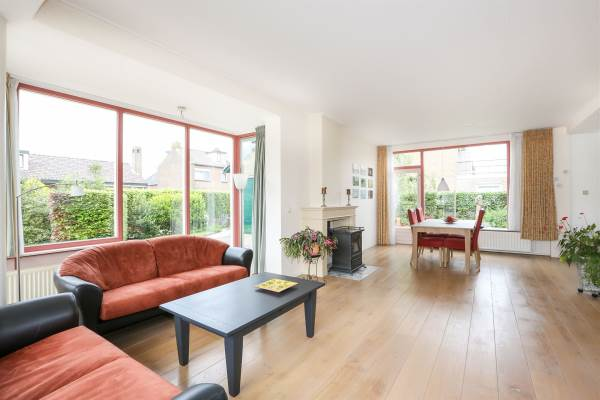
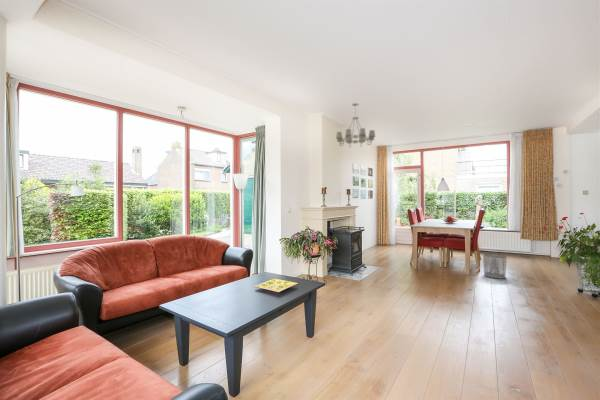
+ chandelier [335,102,377,148]
+ waste bin [482,251,508,280]
